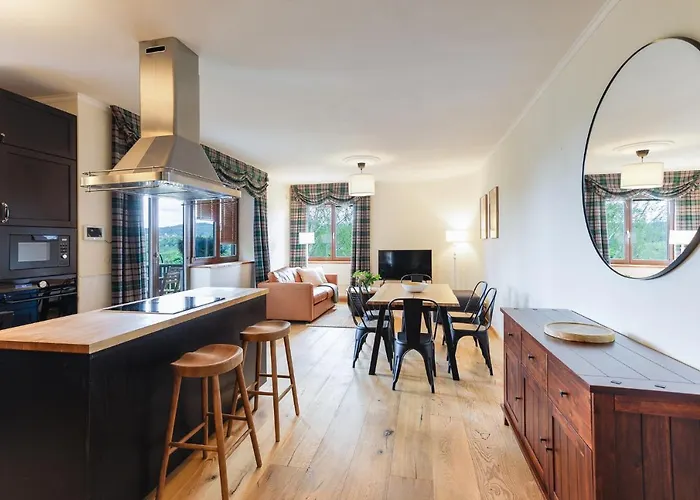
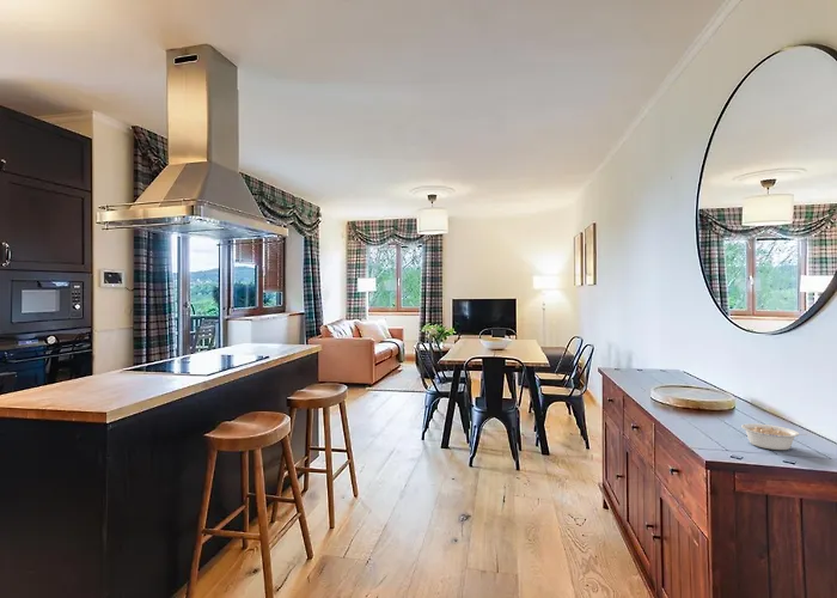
+ legume [740,422,806,451]
